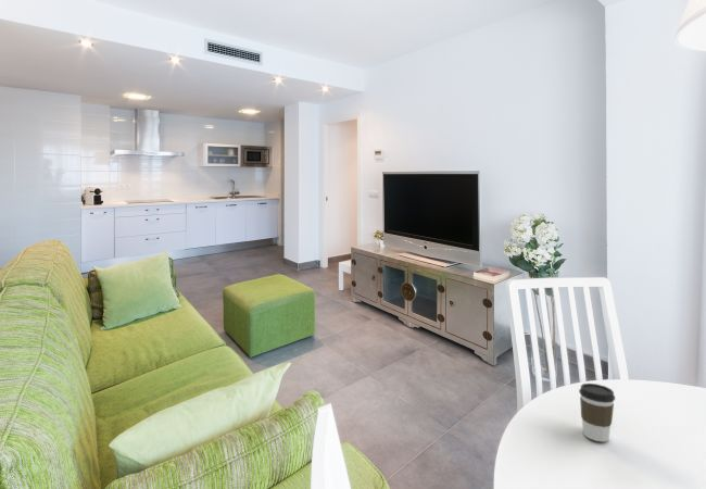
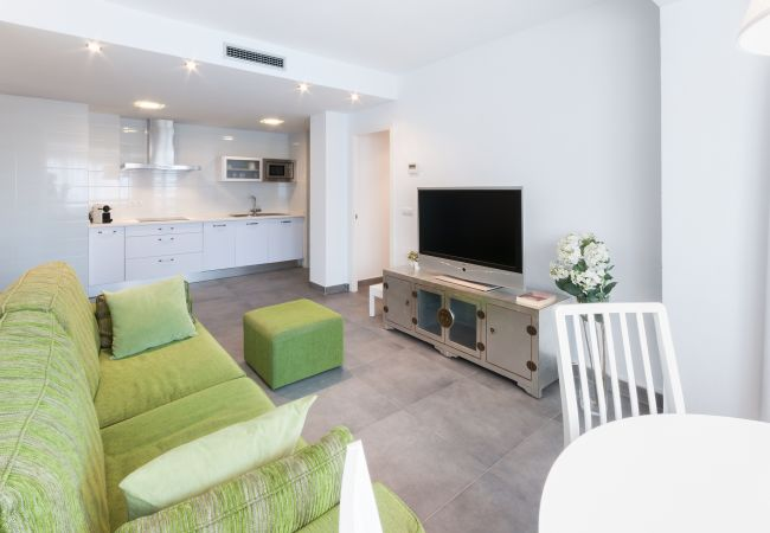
- coffee cup [578,383,616,443]
